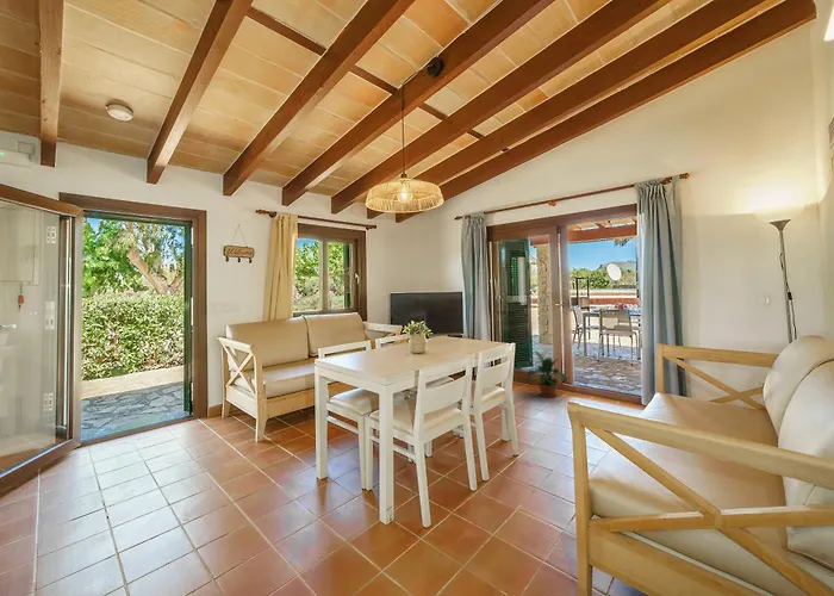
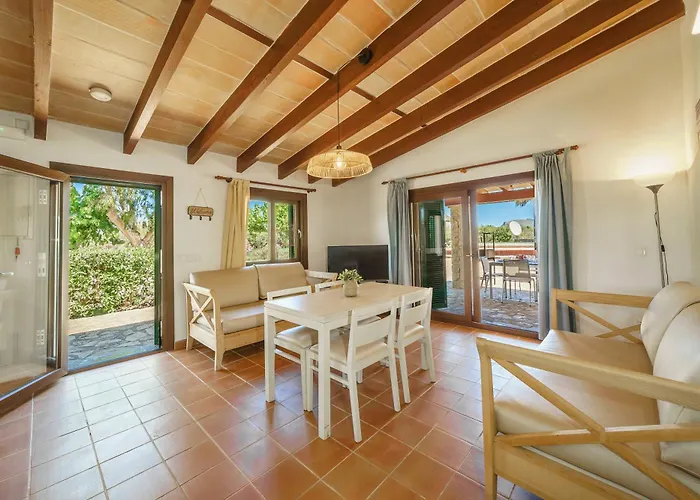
- potted plant [525,349,568,398]
